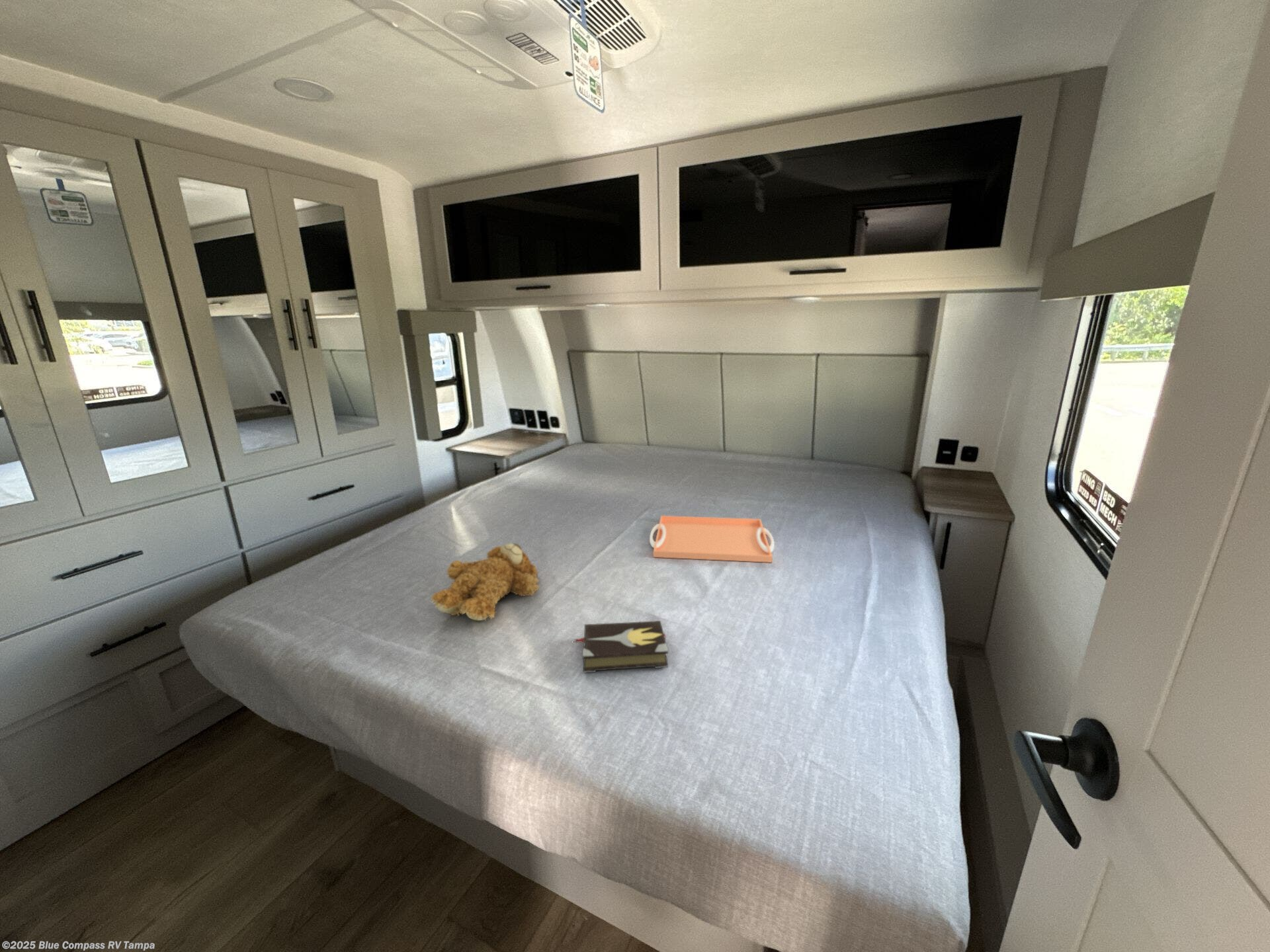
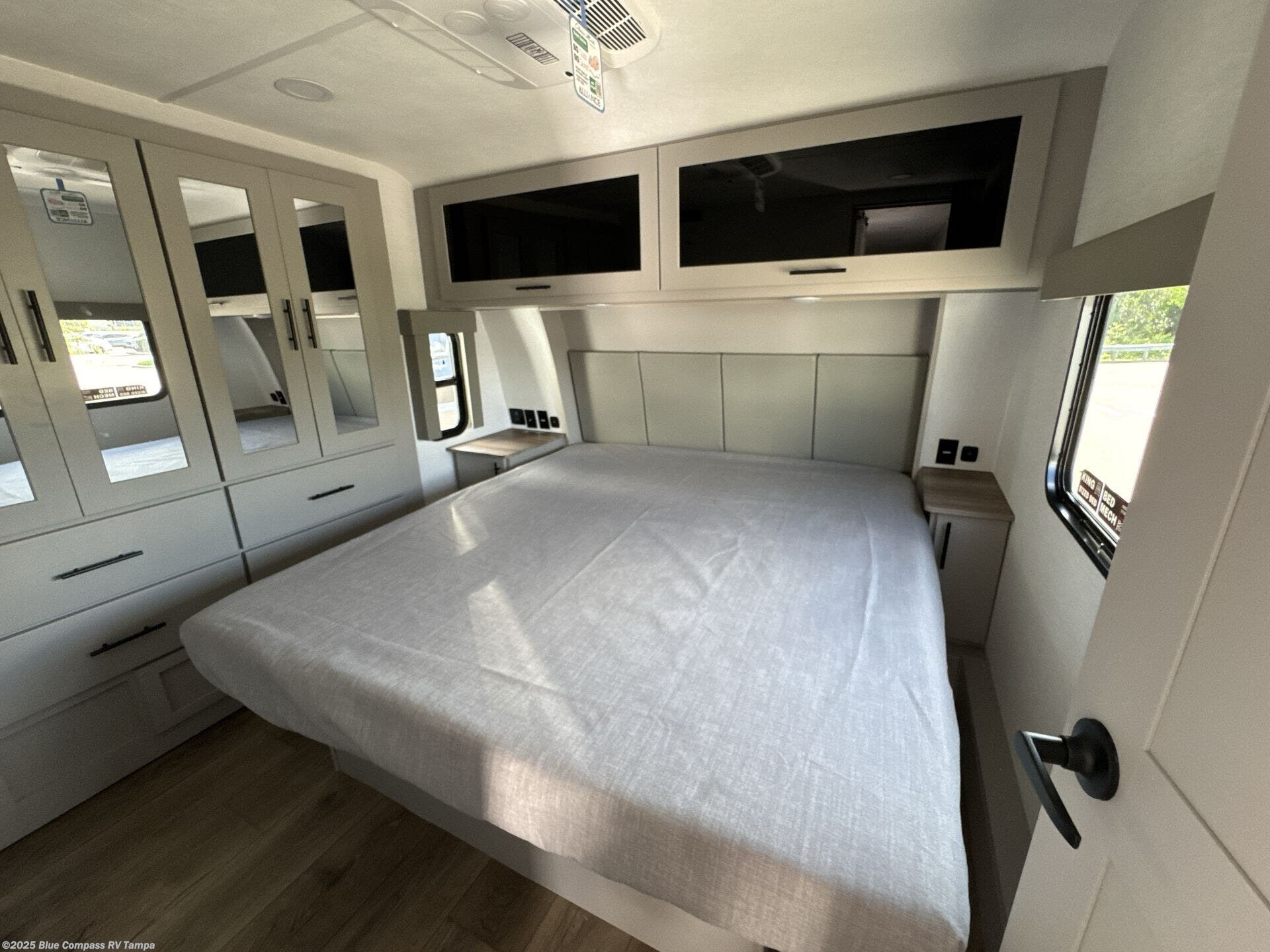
- serving tray [649,515,775,563]
- teddy bear [429,543,540,621]
- hardback book [573,620,669,674]
